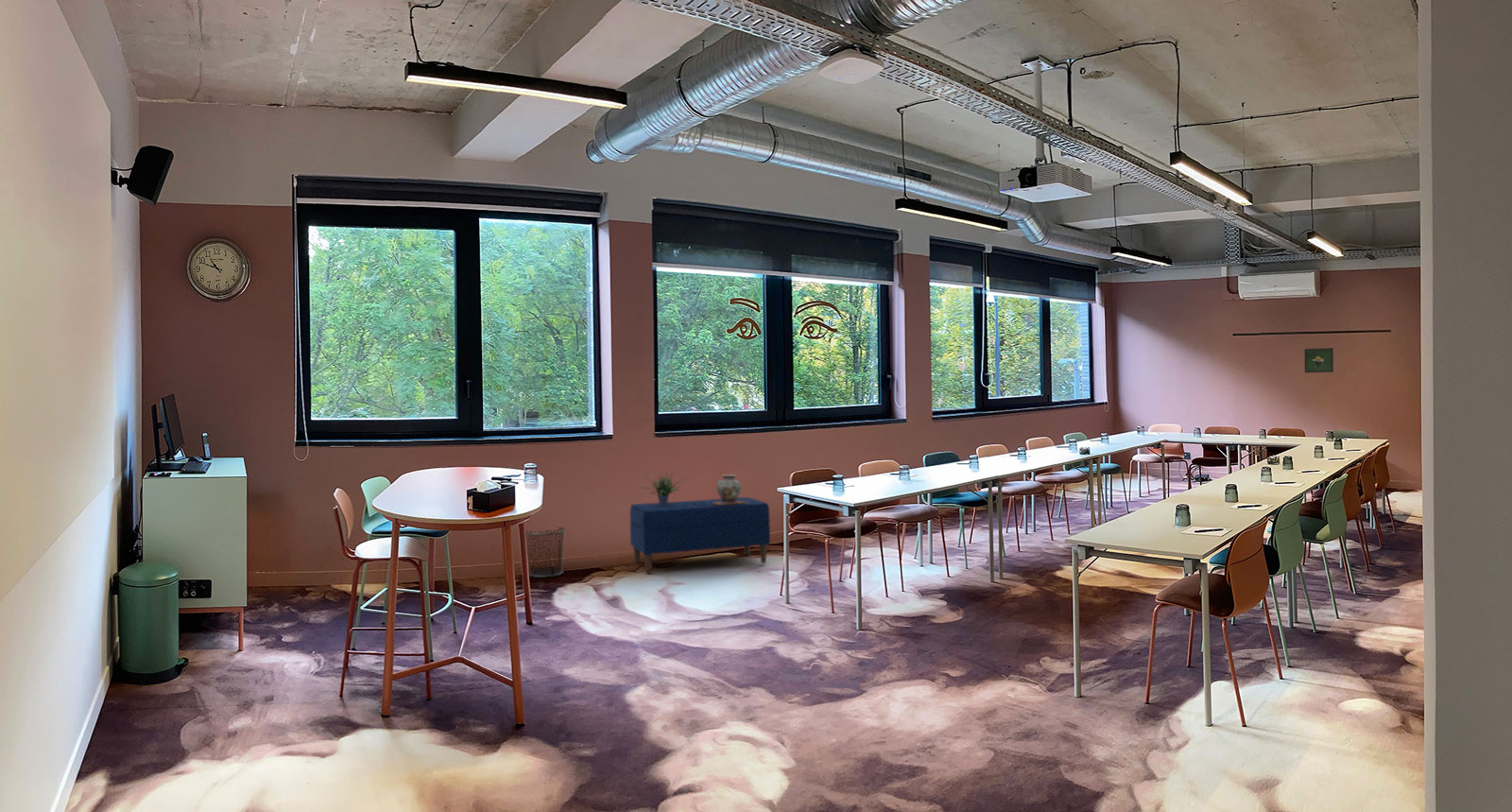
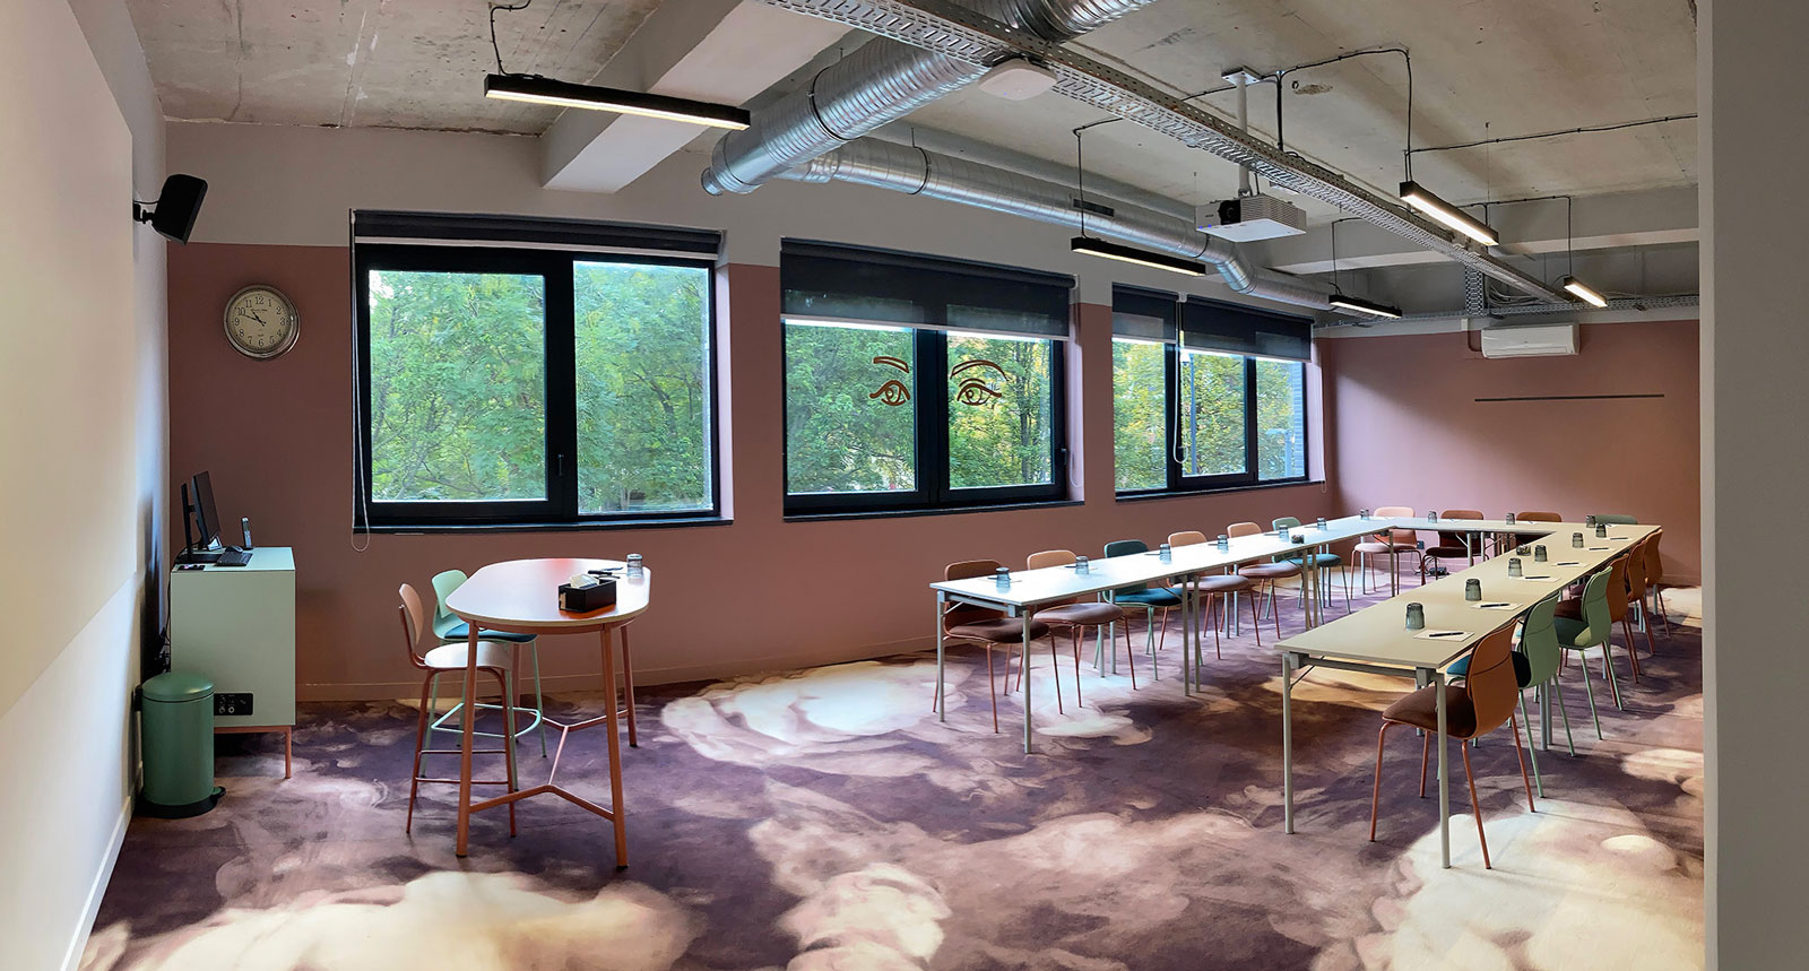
- decorative vase [713,474,748,505]
- waste bin [524,527,567,579]
- potted plant [643,465,686,506]
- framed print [1304,347,1334,373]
- bench [629,496,771,575]
